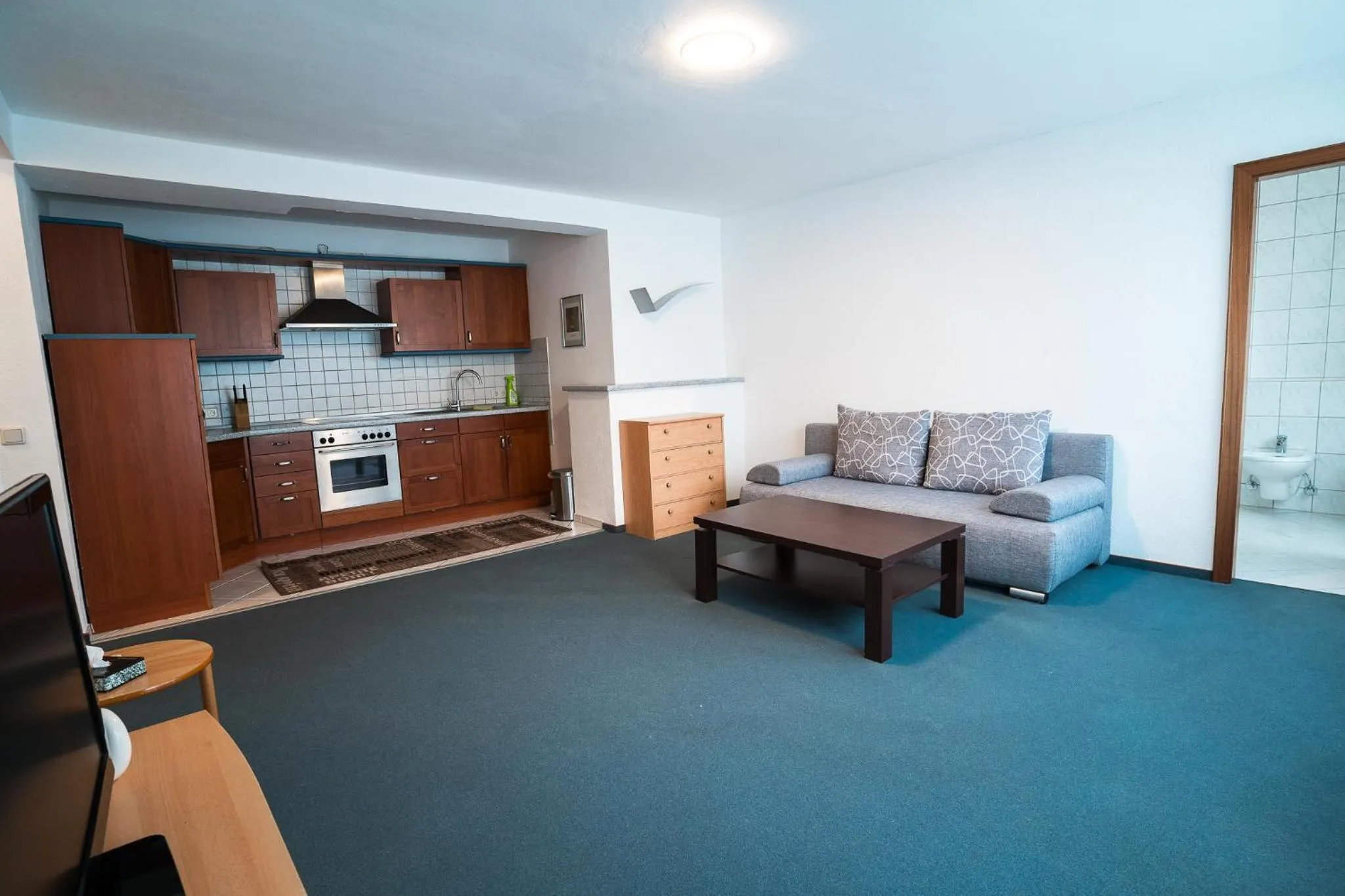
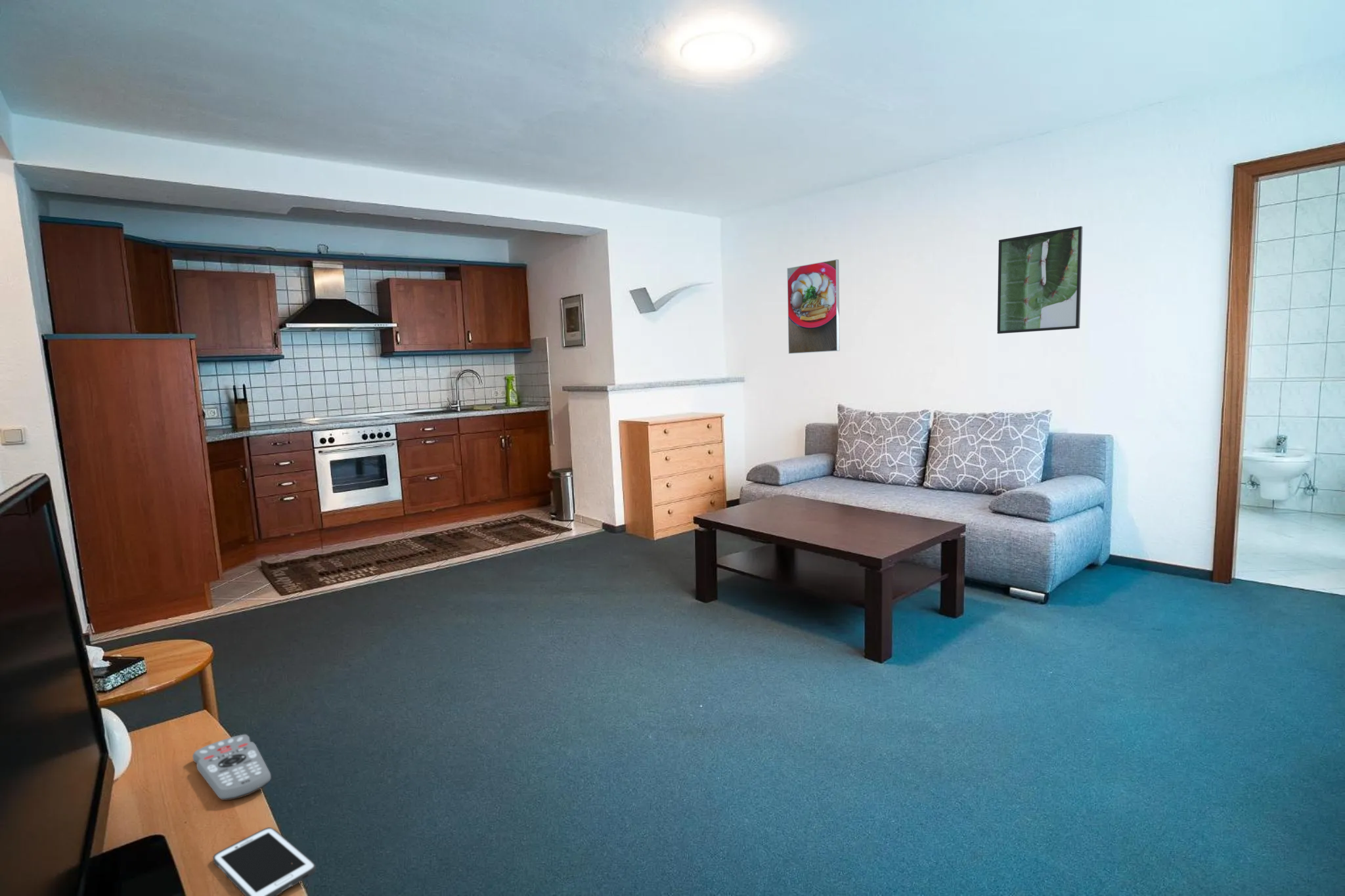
+ remote control [192,734,271,801]
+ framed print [787,259,840,354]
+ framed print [997,226,1083,334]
+ cell phone [212,826,317,896]
